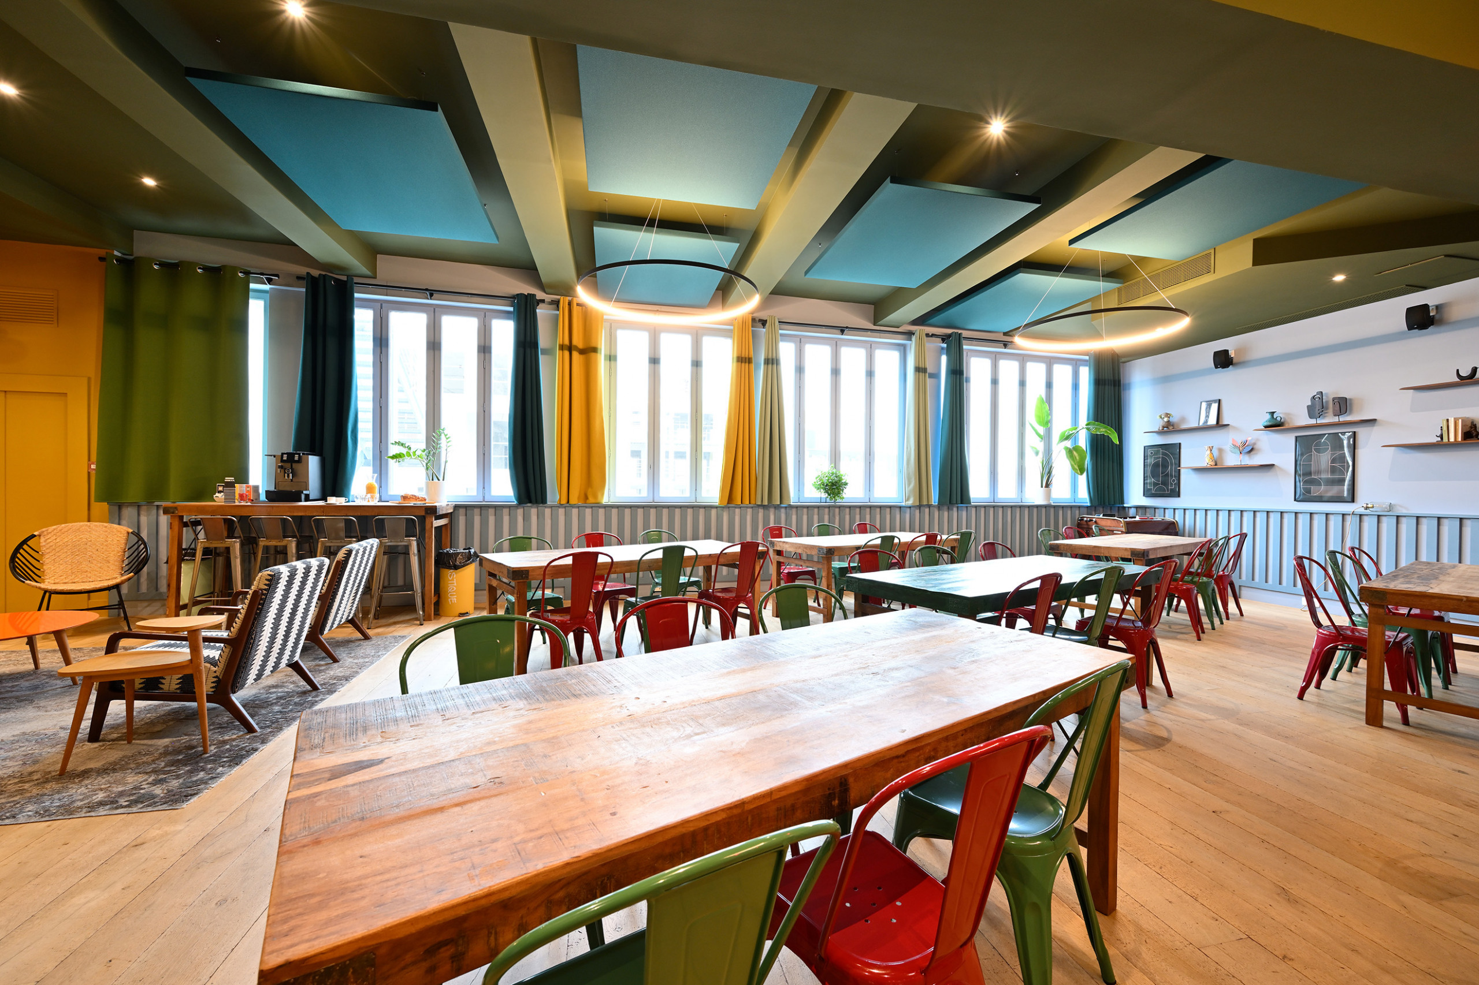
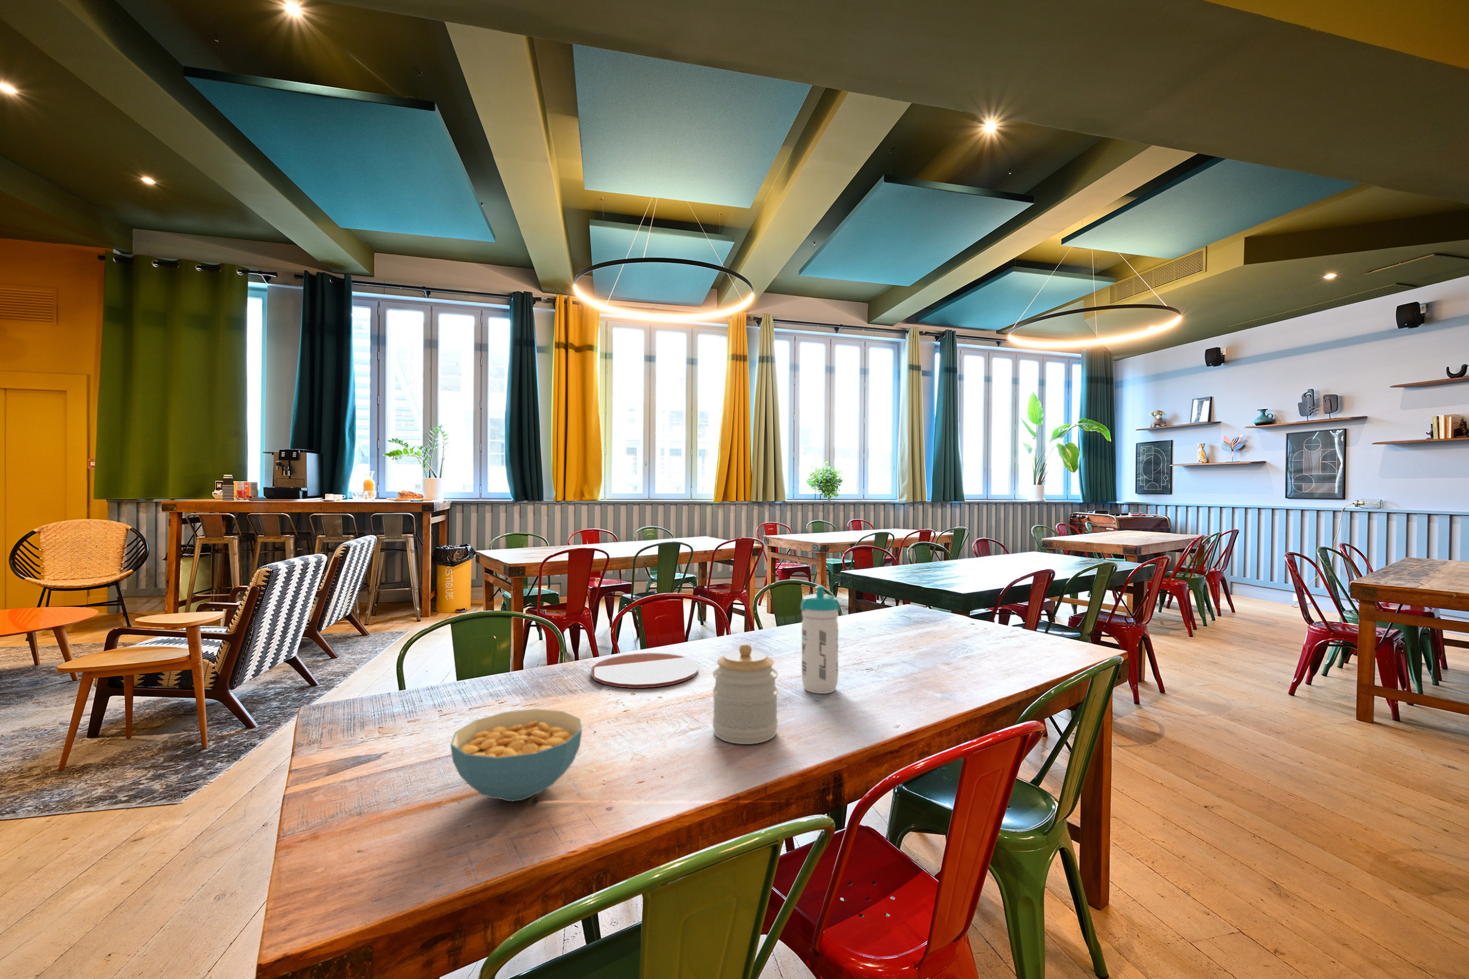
+ plate [591,652,699,688]
+ water bottle [799,585,840,694]
+ jar [712,642,779,745]
+ cereal bowl [450,708,582,802]
